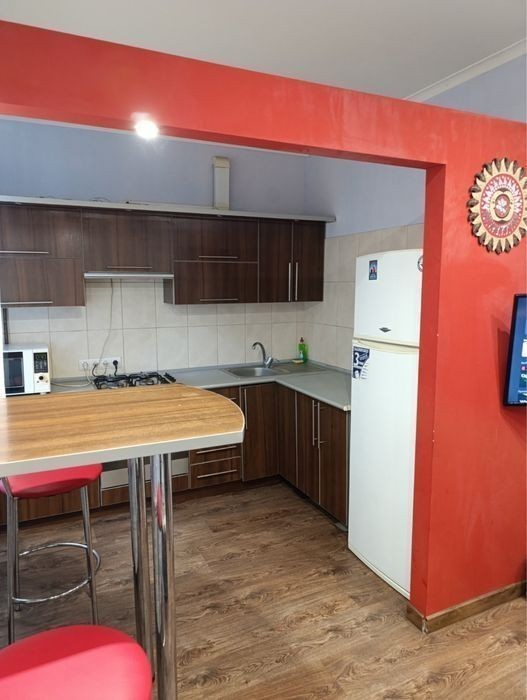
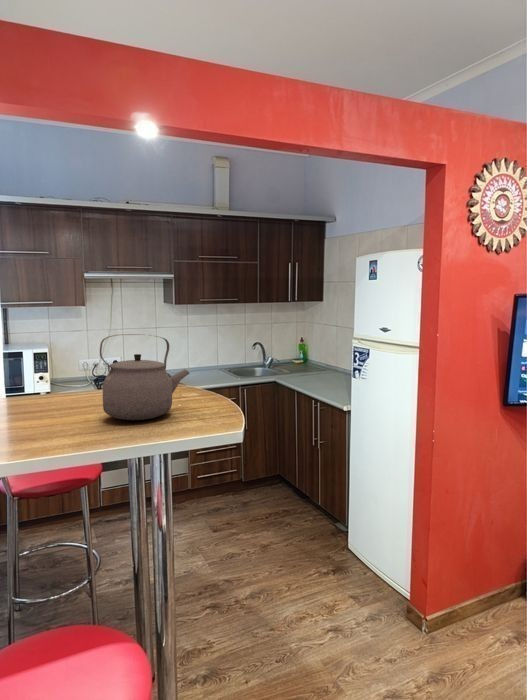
+ tea kettle [99,333,191,421]
